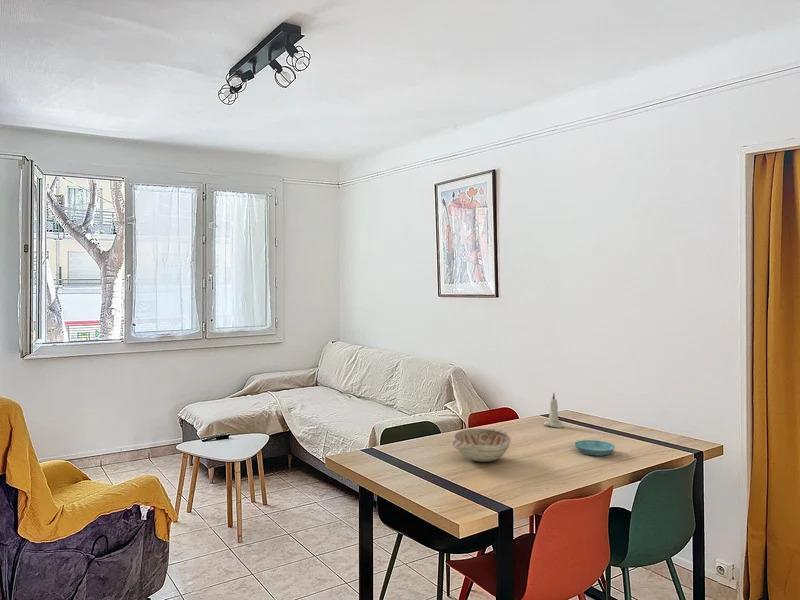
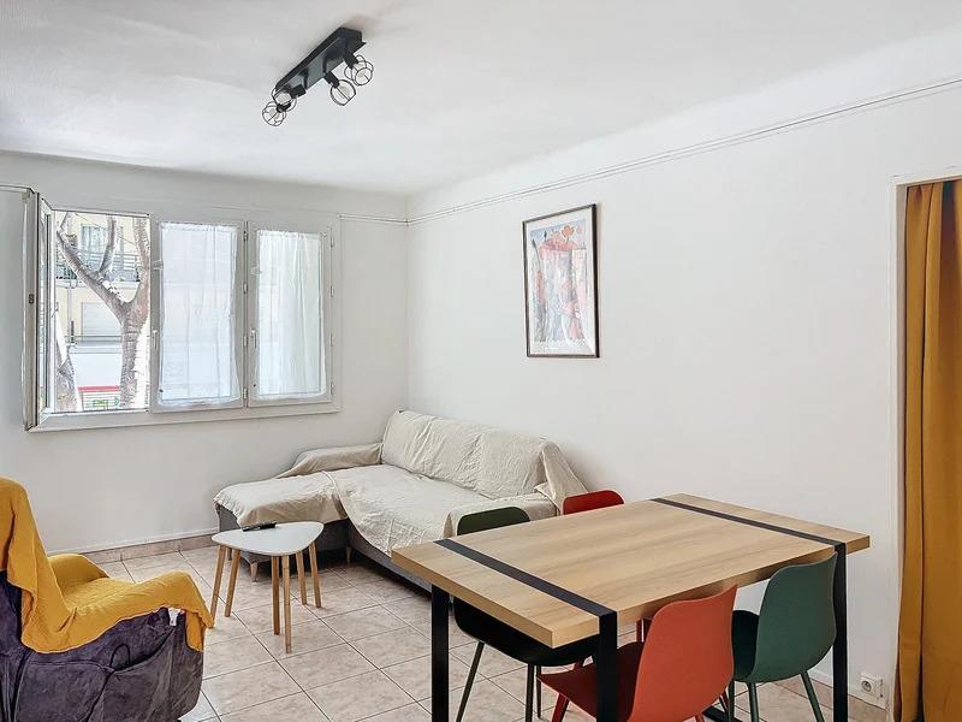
- saucer [573,439,616,457]
- candle [543,392,565,429]
- decorative bowl [451,428,512,463]
